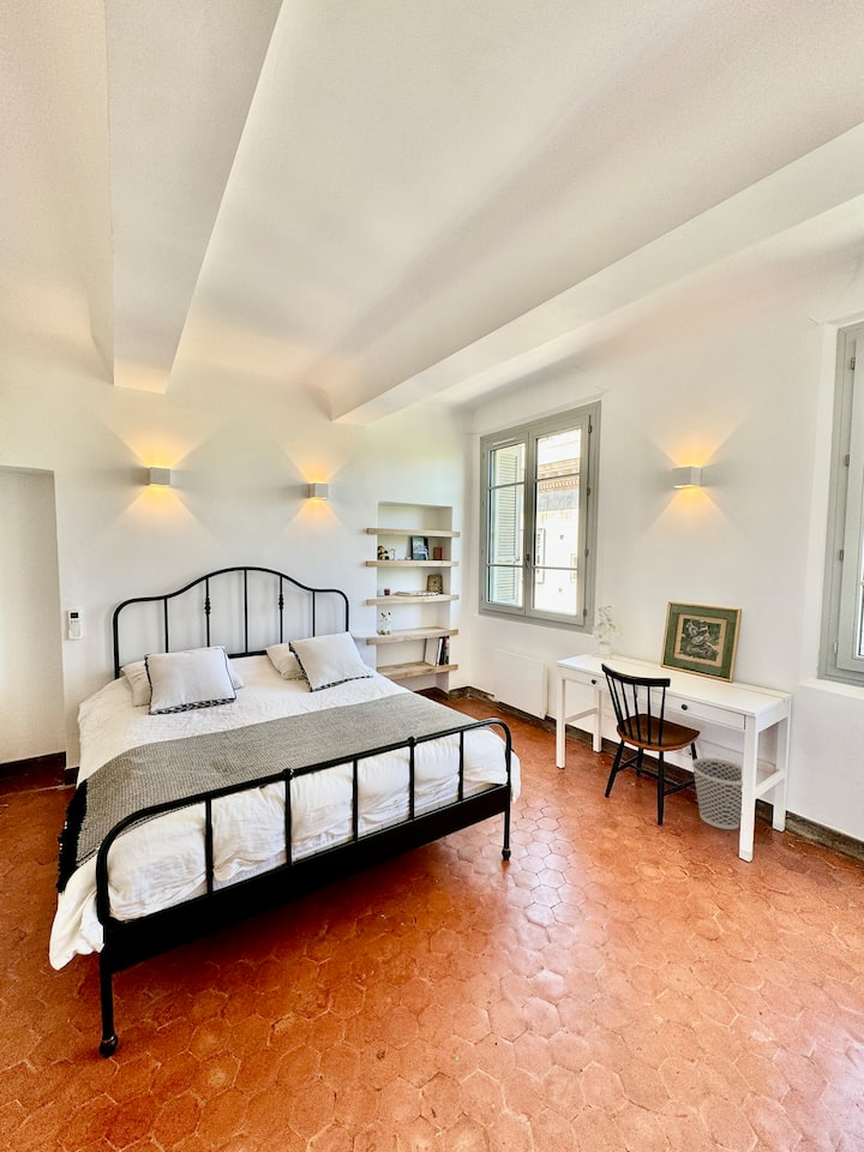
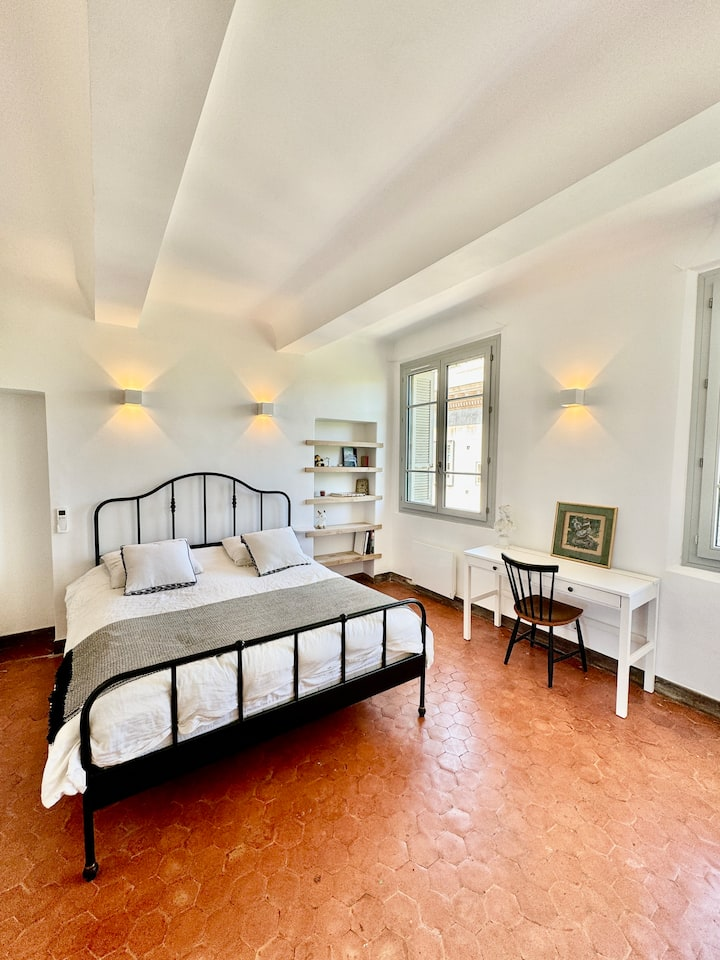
- wastebasket [690,756,744,830]
